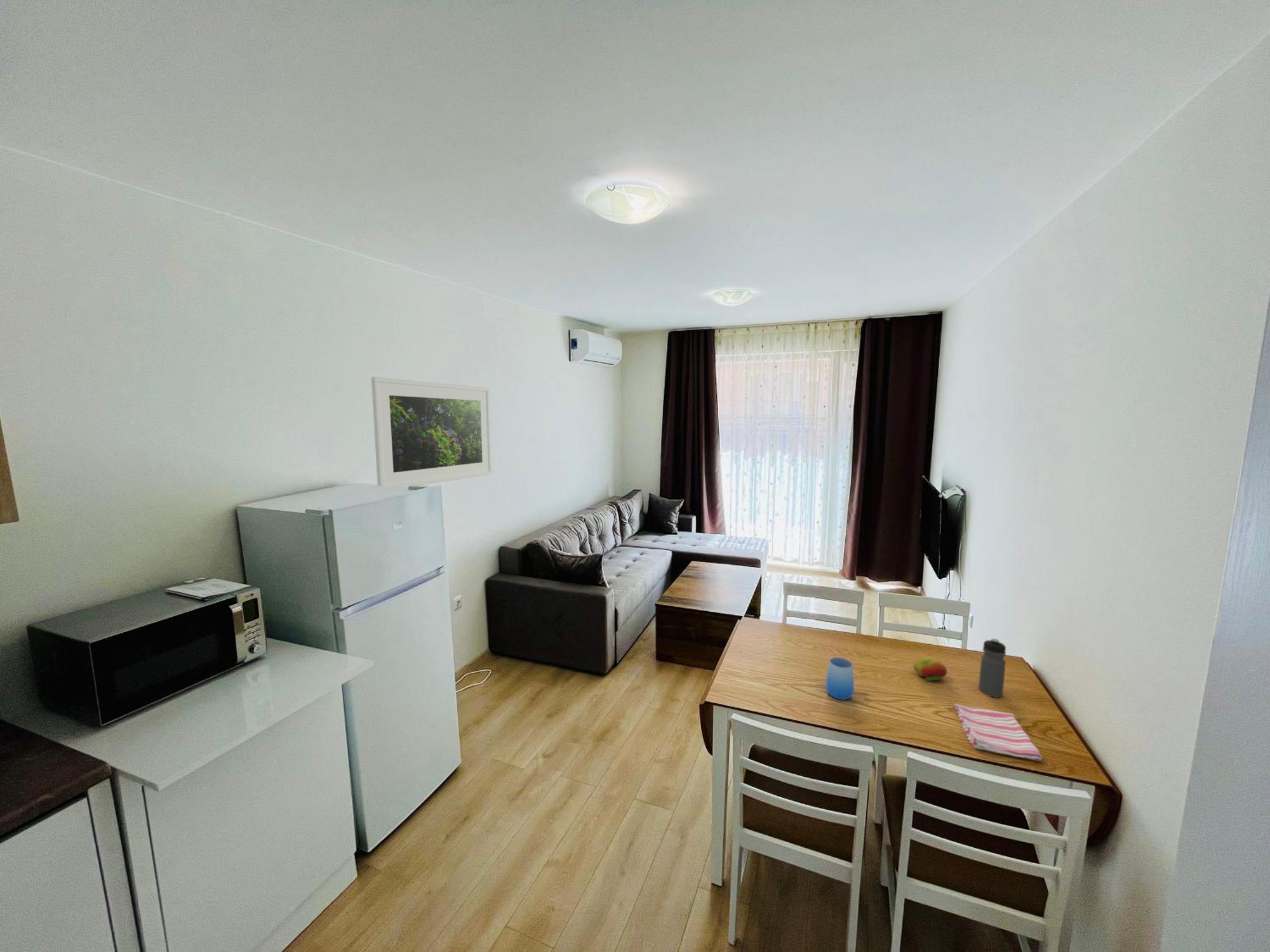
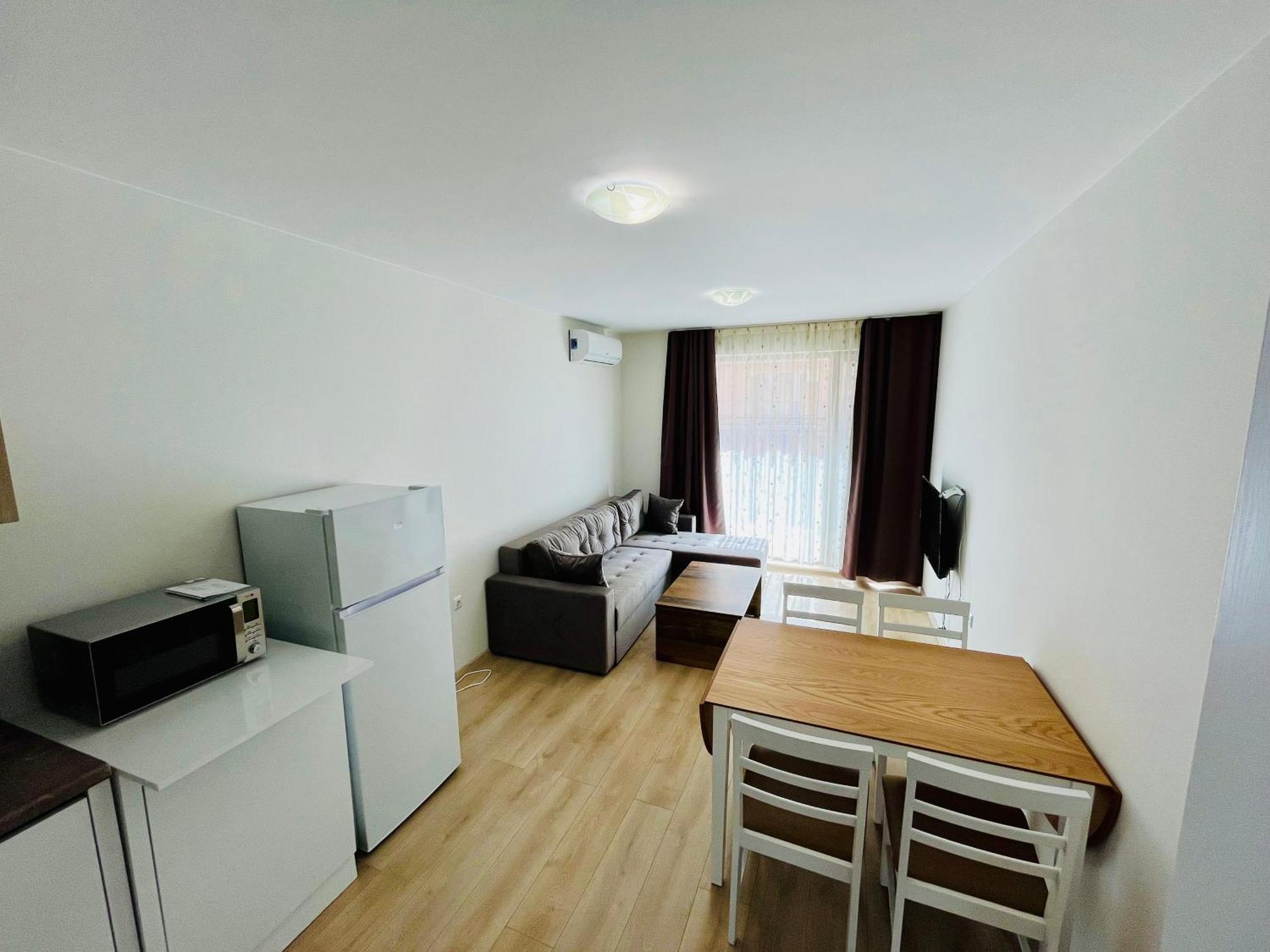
- fruit [913,657,948,682]
- water bottle [978,638,1006,698]
- dish towel [953,703,1043,762]
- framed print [371,376,493,487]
- cup [825,657,855,701]
